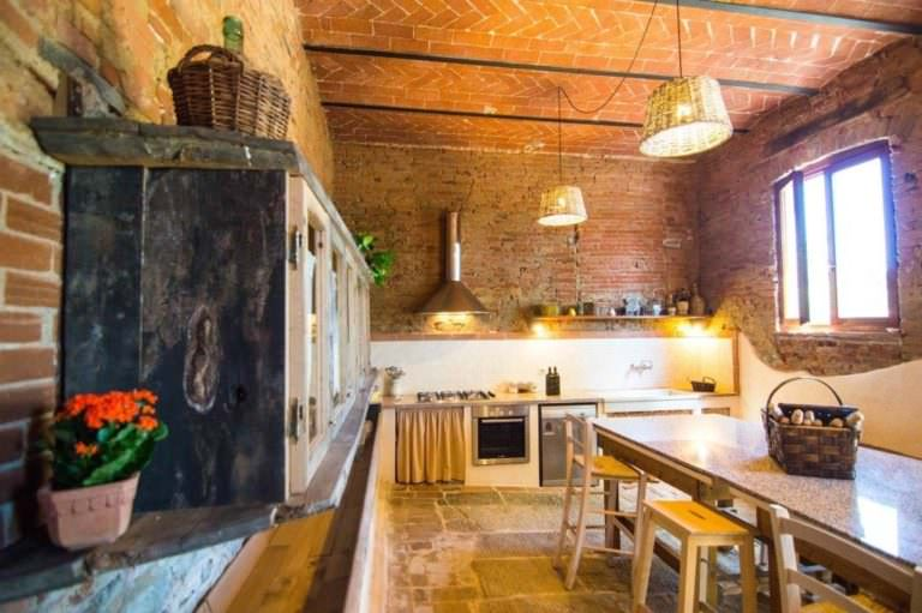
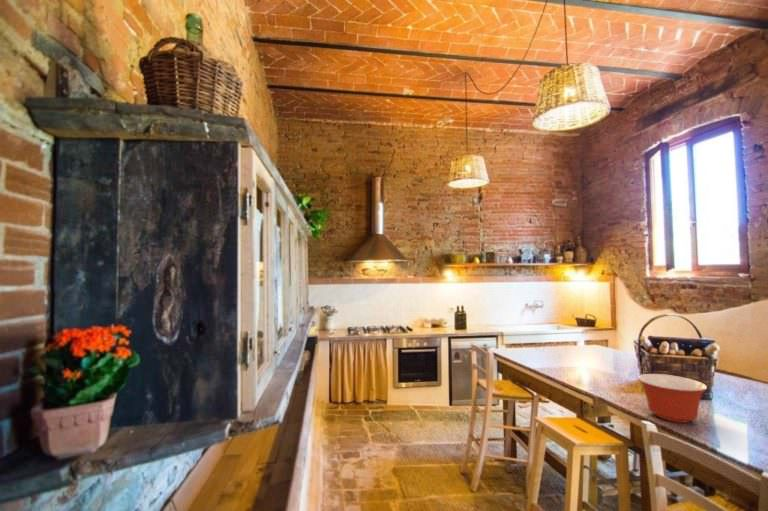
+ mixing bowl [637,373,708,424]
